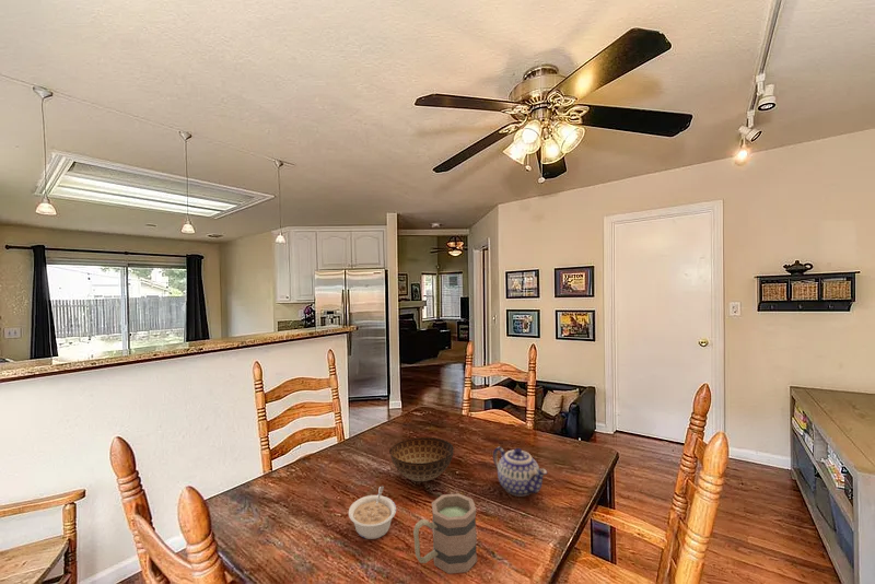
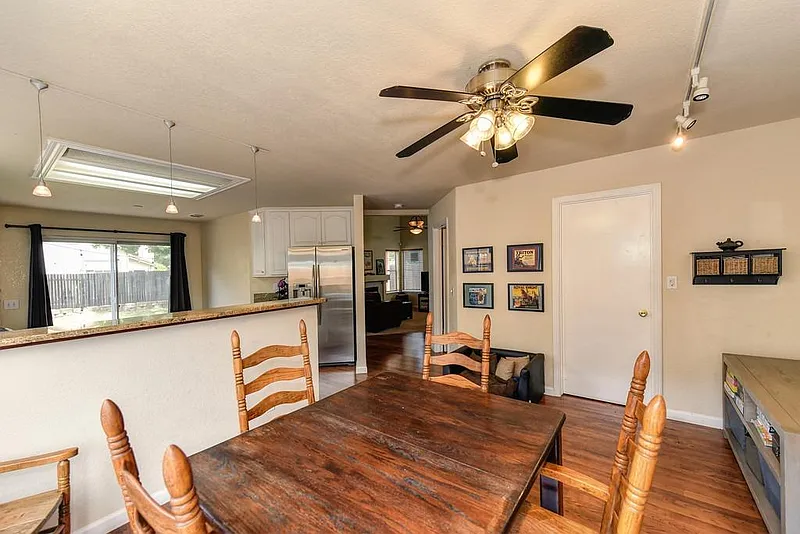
- mug [412,492,478,574]
- bowl [388,436,455,482]
- teapot [492,446,548,498]
- legume [348,486,397,540]
